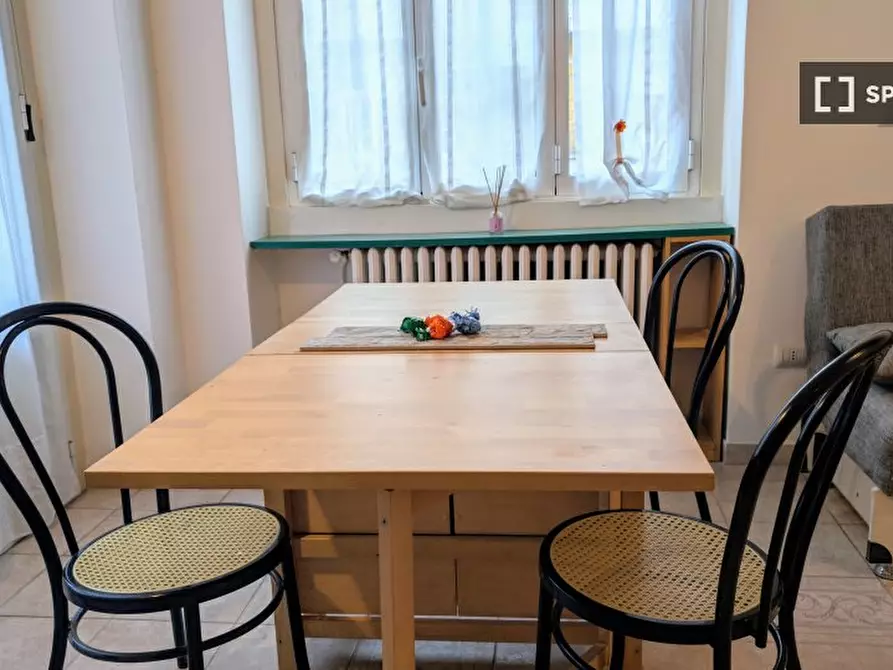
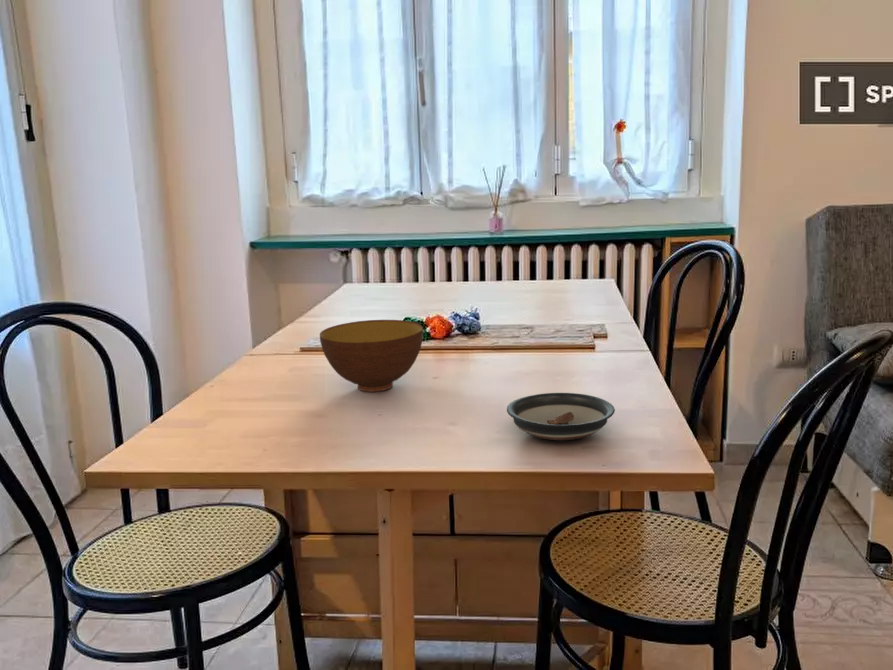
+ saucer [506,392,616,441]
+ bowl [319,319,424,393]
